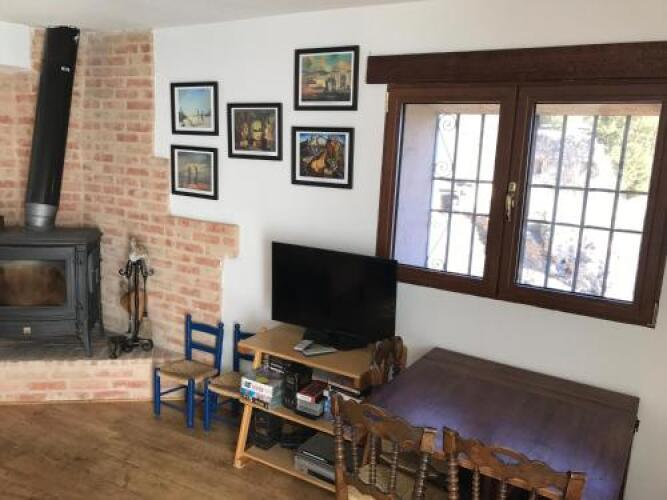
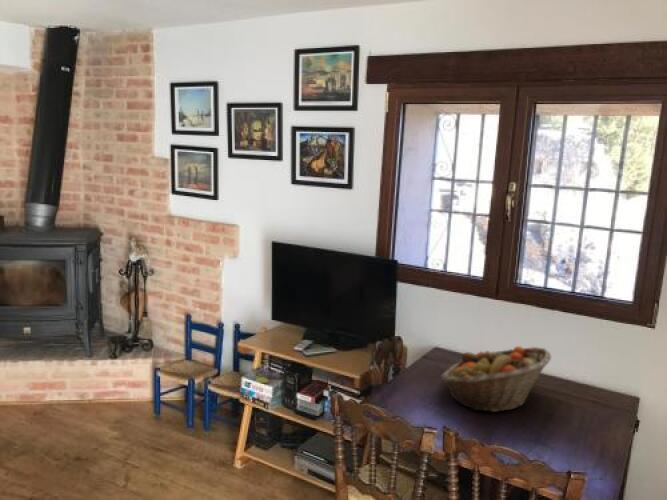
+ fruit basket [440,345,552,413]
